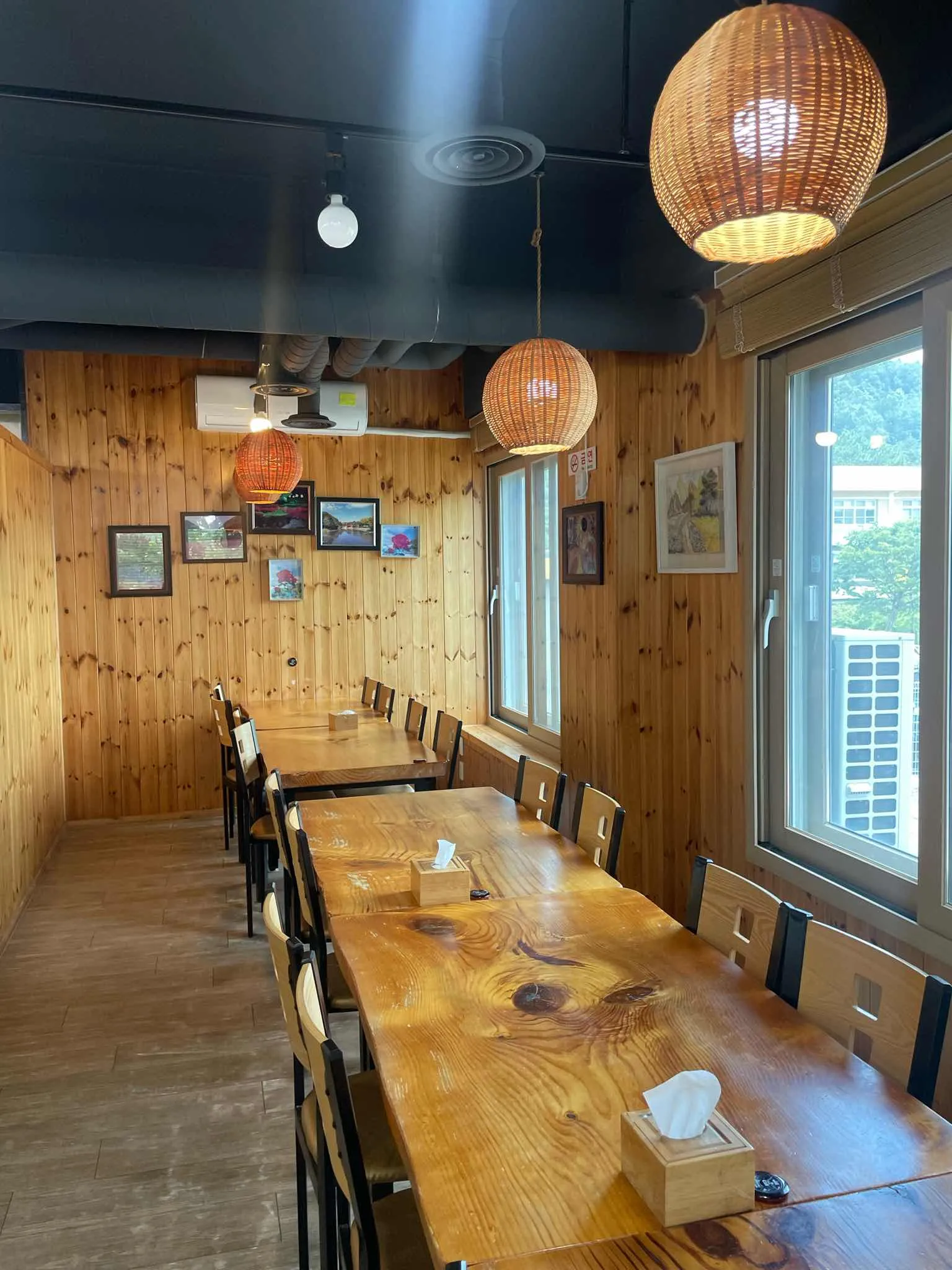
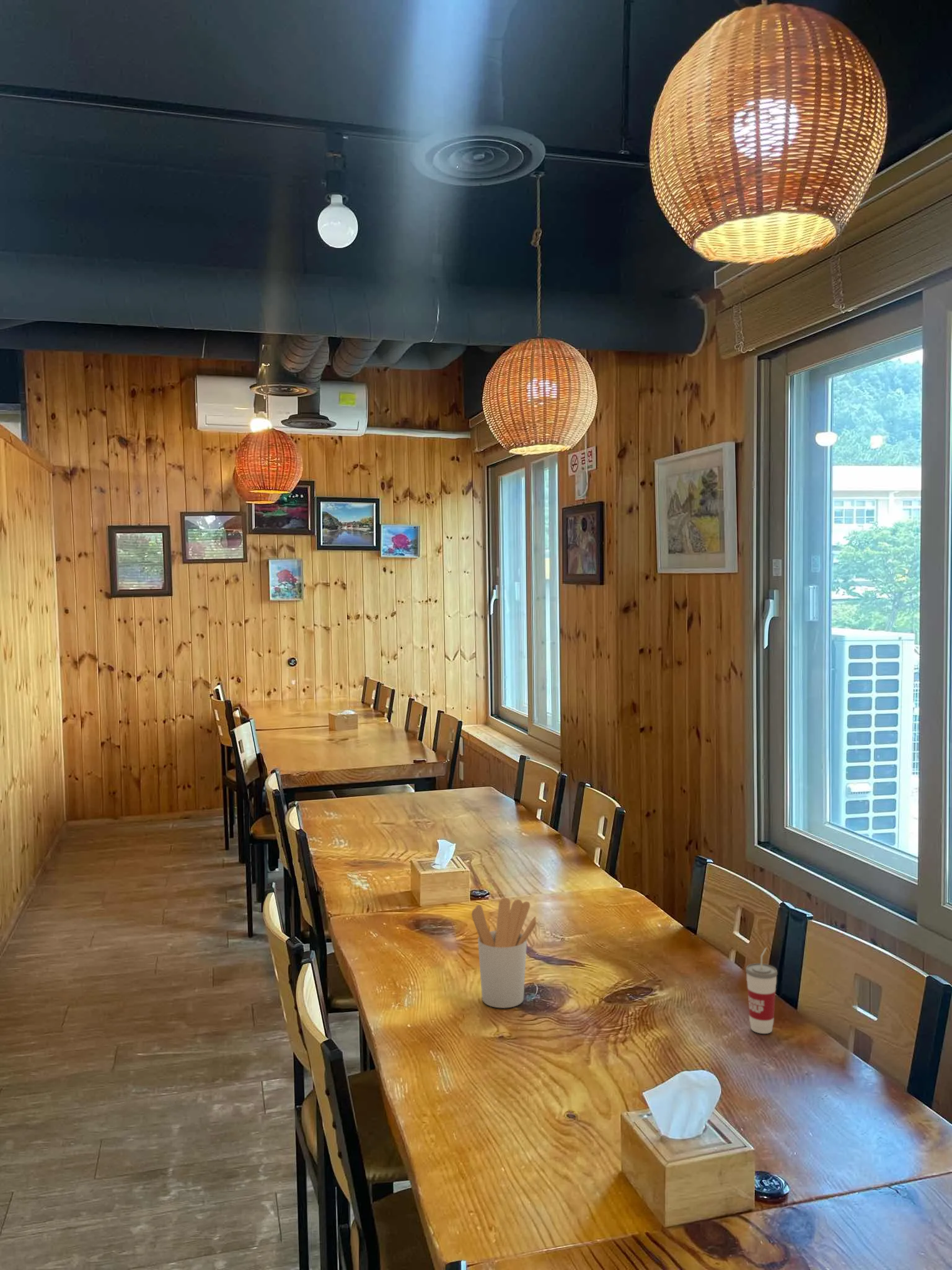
+ cup [745,947,778,1034]
+ utensil holder [471,897,537,1009]
